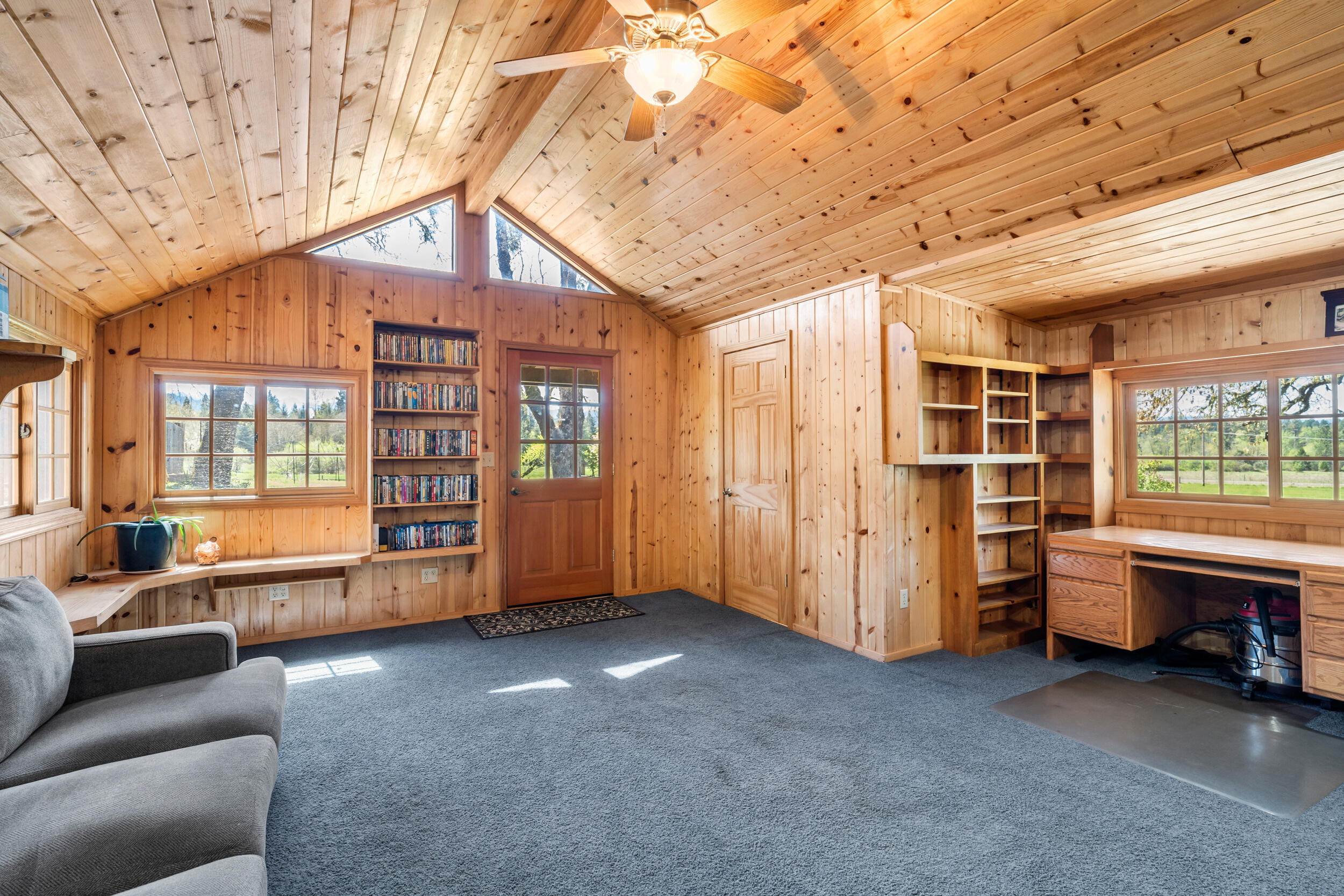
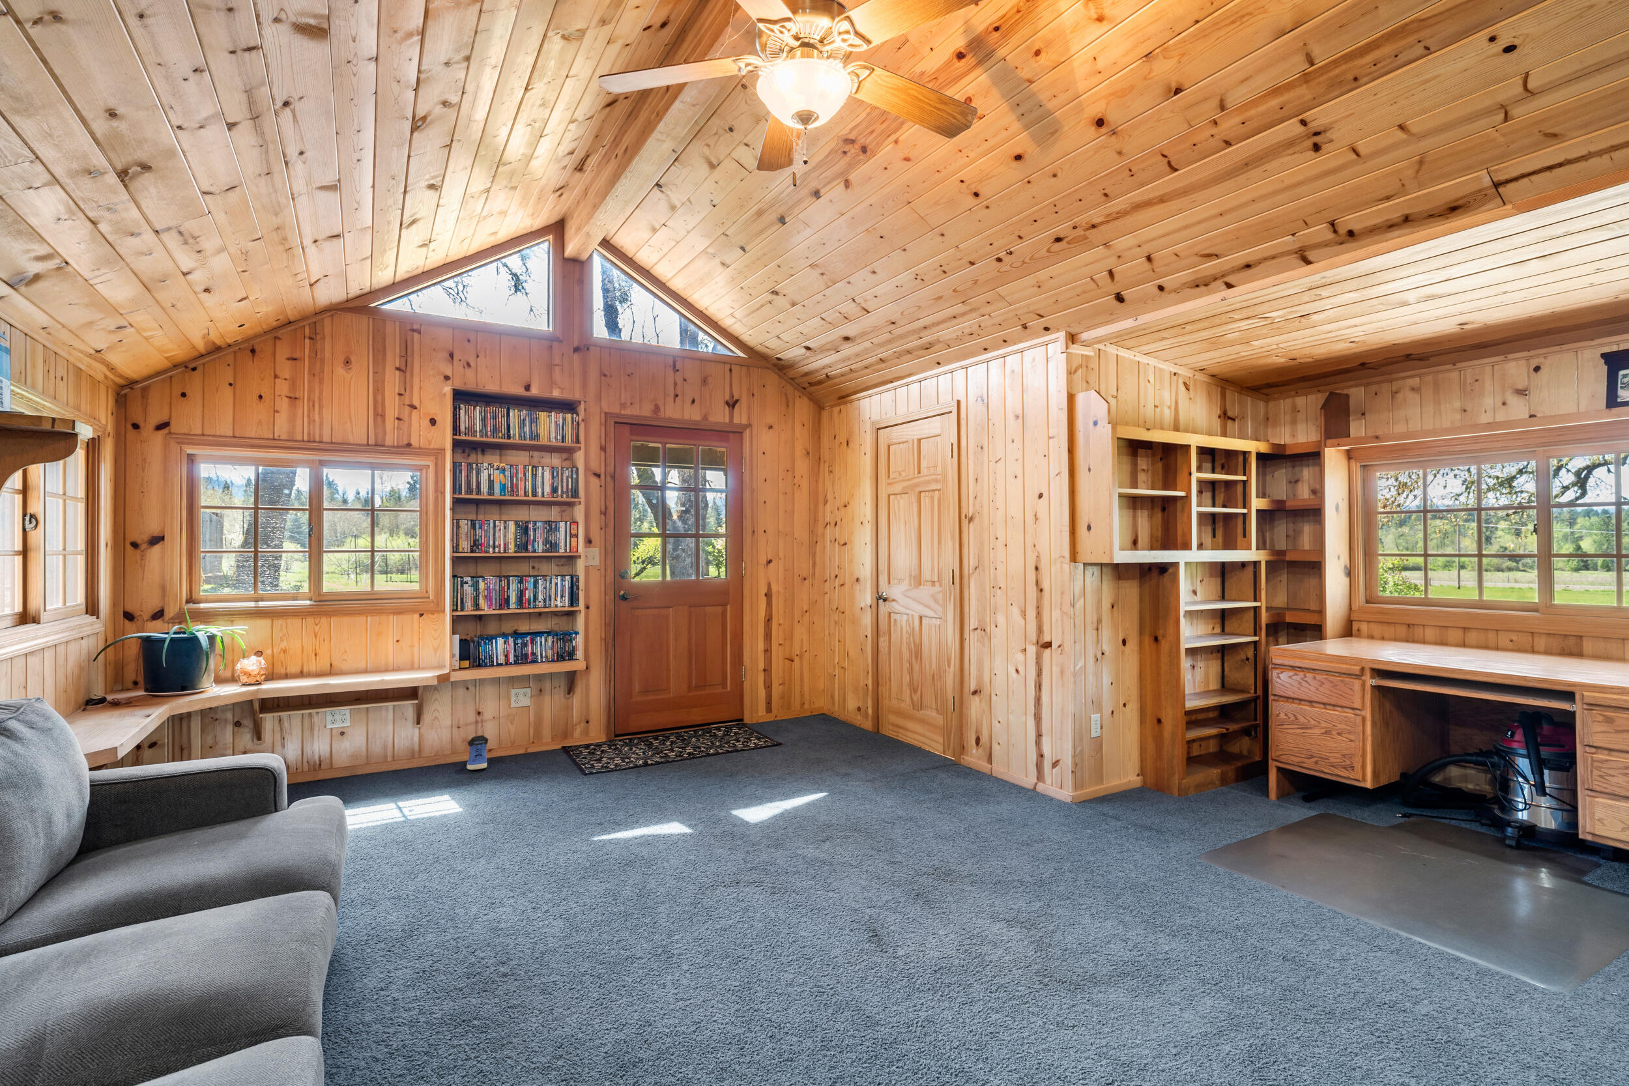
+ sneaker [465,735,488,771]
